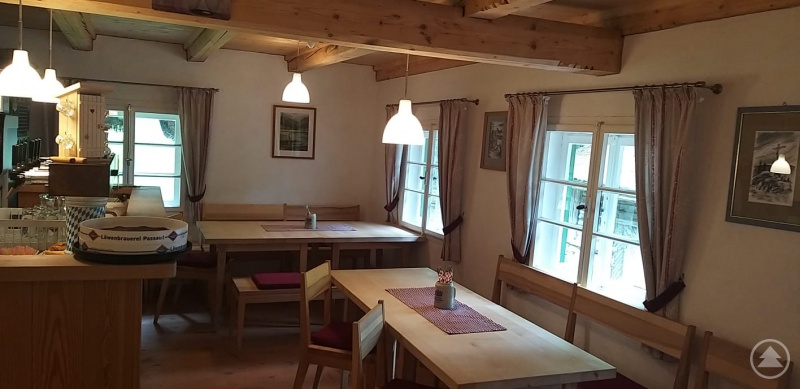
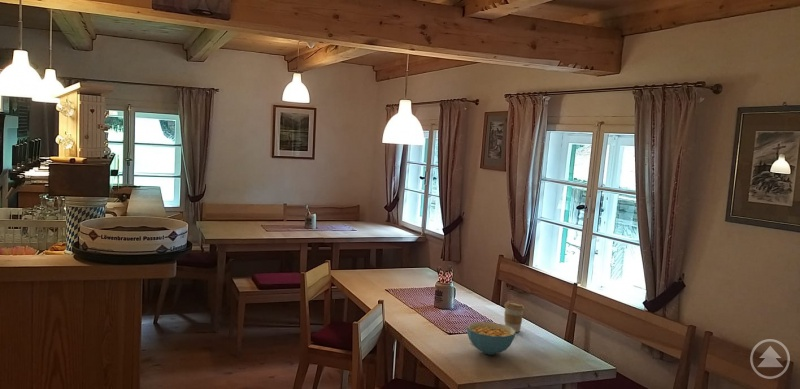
+ coffee cup [503,300,525,333]
+ cereal bowl [466,321,517,356]
